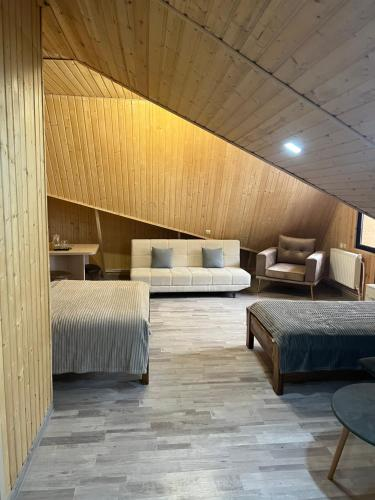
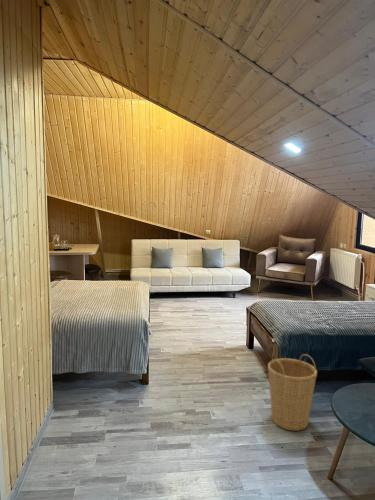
+ basket [267,353,318,432]
